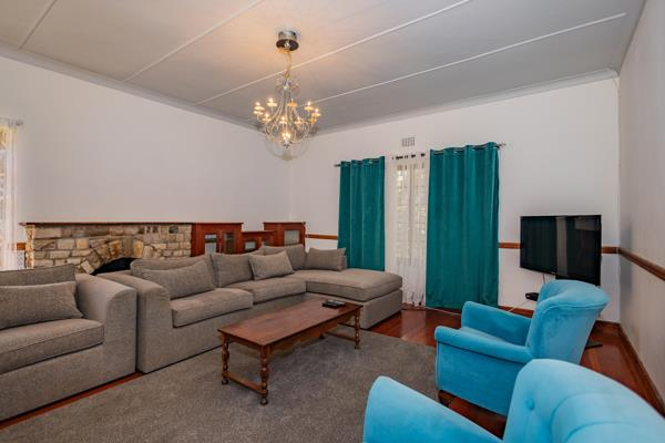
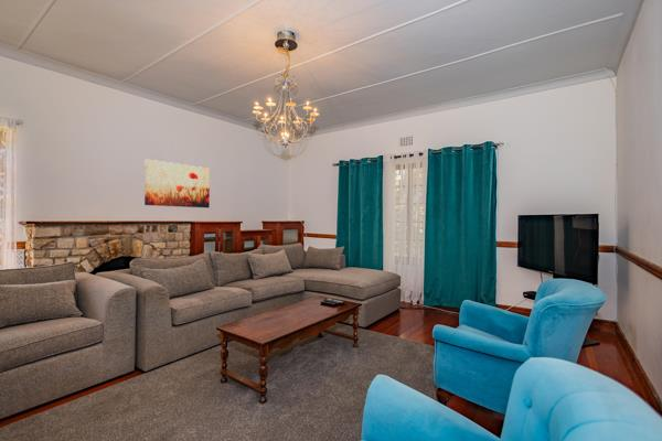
+ wall art [143,158,211,208]
